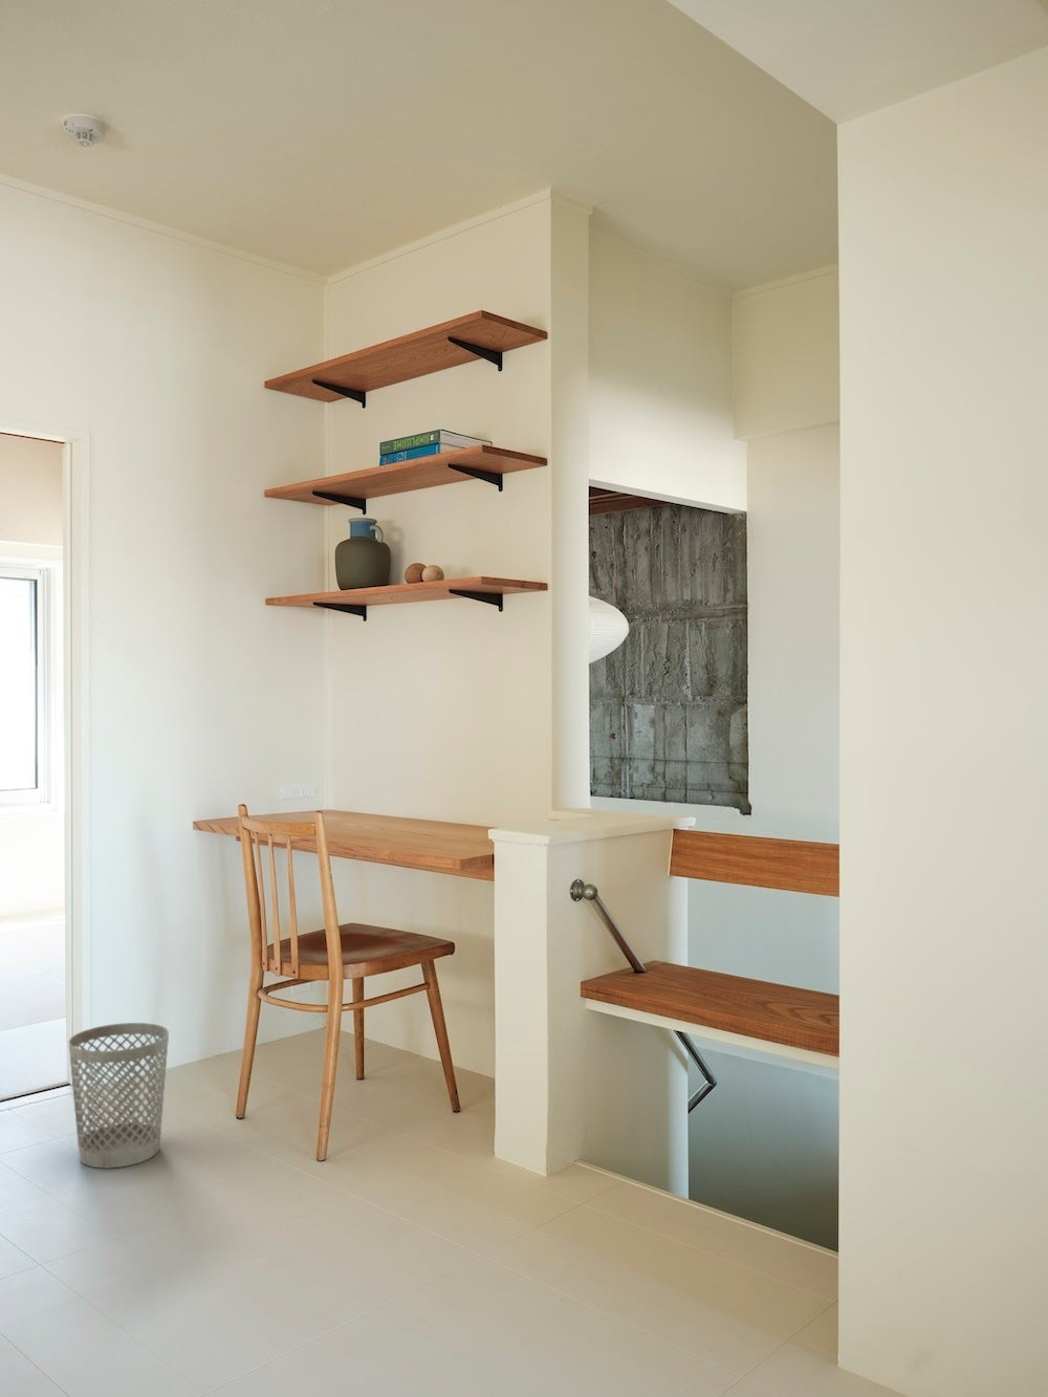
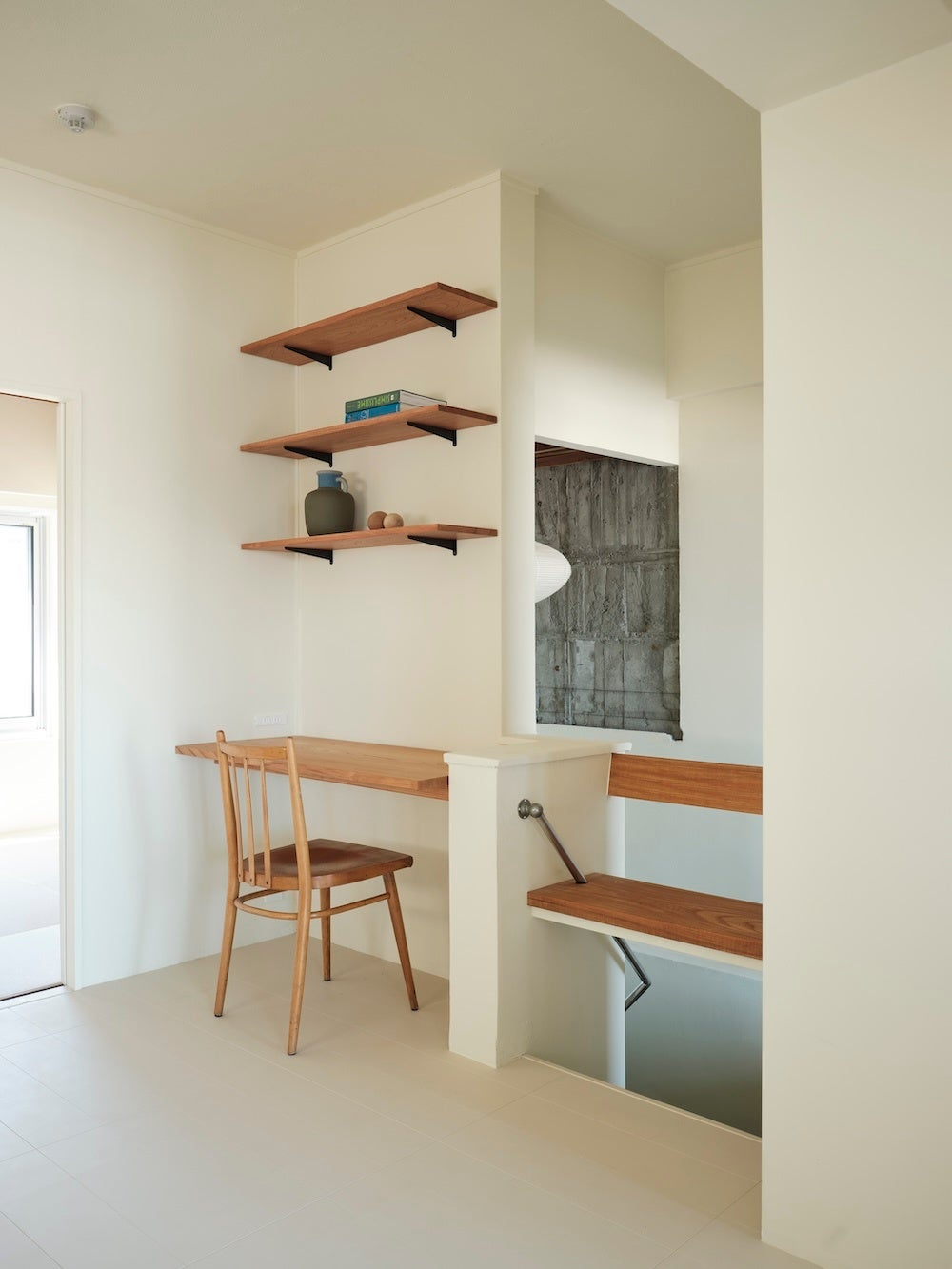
- wastebasket [67,1022,170,1169]
